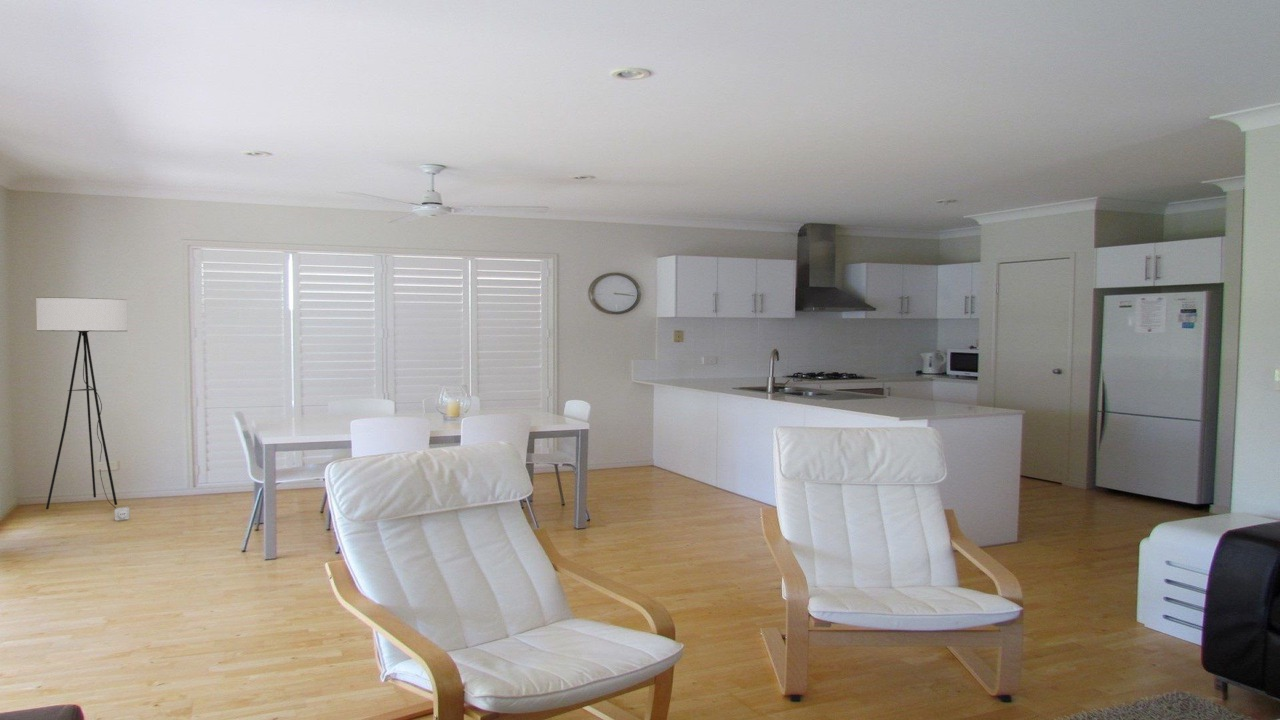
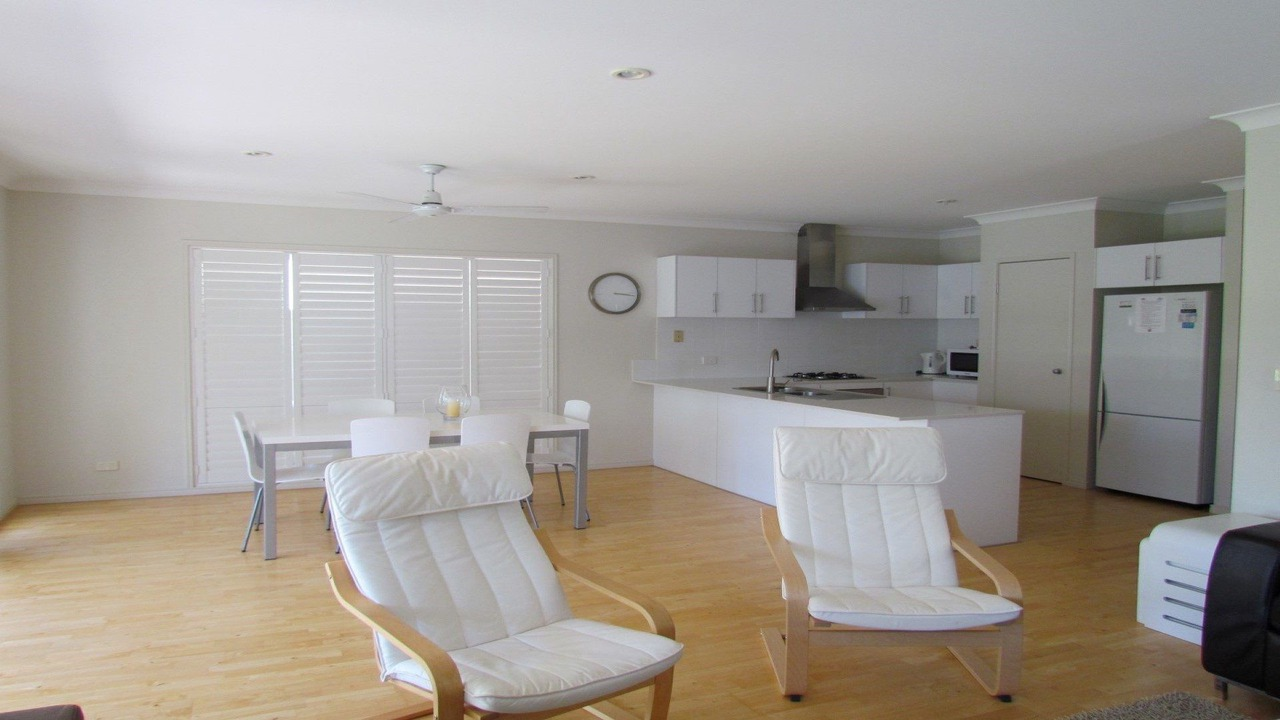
- floor lamp [35,296,131,521]
